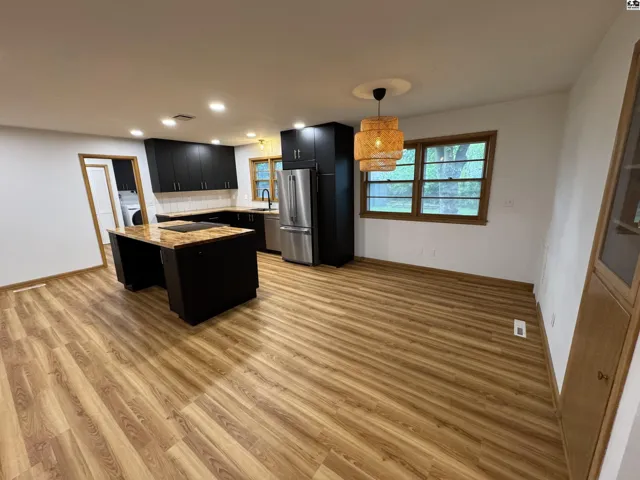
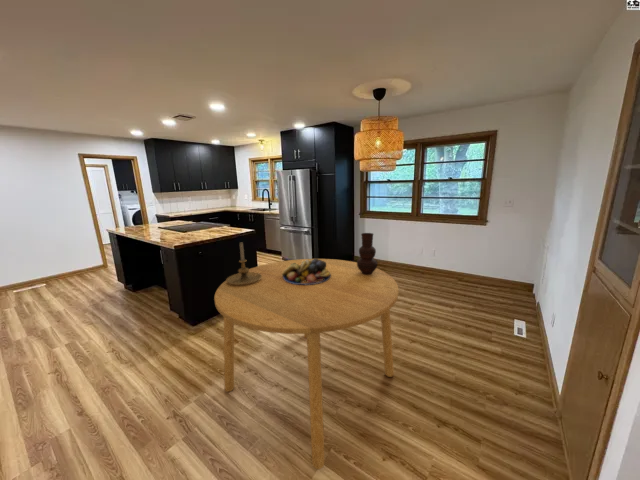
+ vase [356,232,379,275]
+ fruit bowl [282,258,331,285]
+ dining table [213,258,400,470]
+ candle holder [225,241,262,285]
